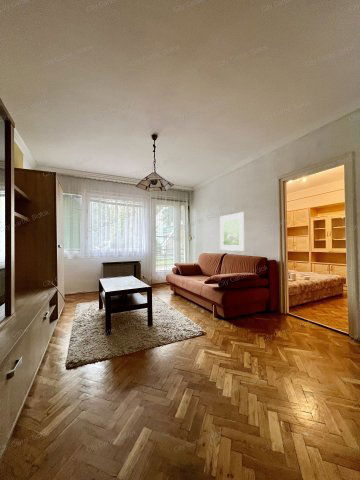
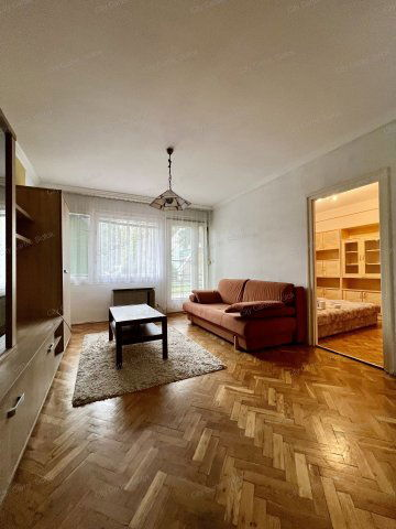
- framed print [219,211,245,252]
